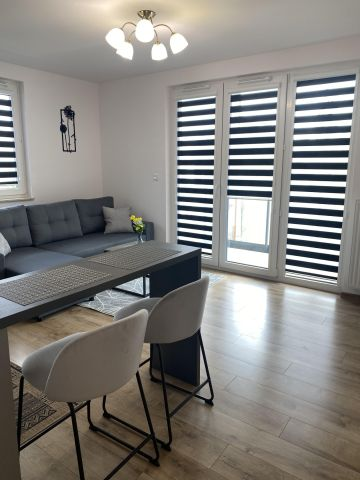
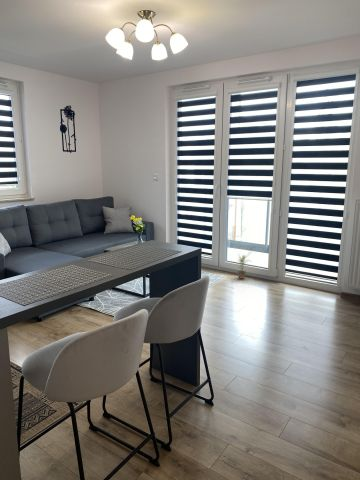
+ potted plant [234,250,254,280]
